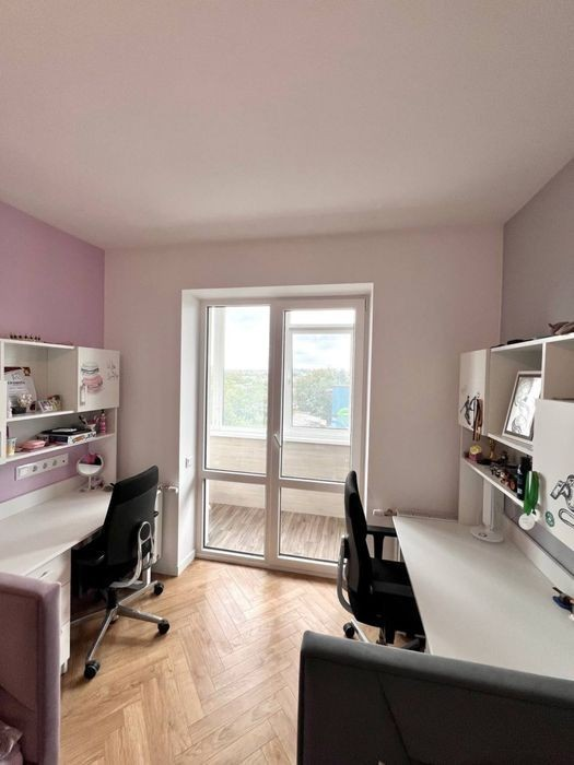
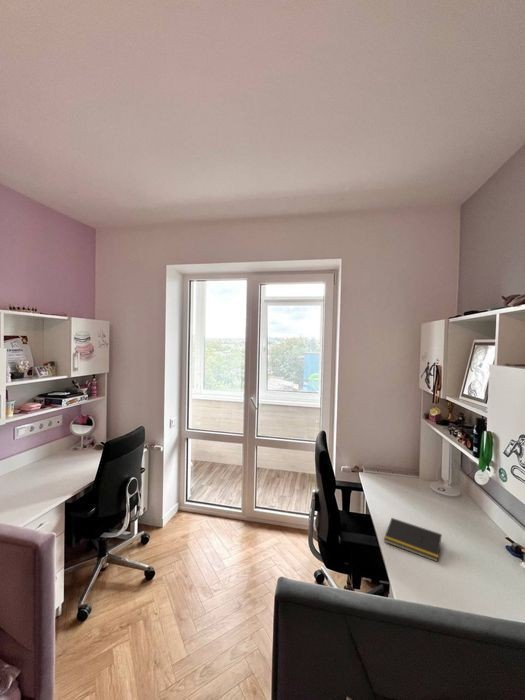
+ notepad [383,517,443,563]
